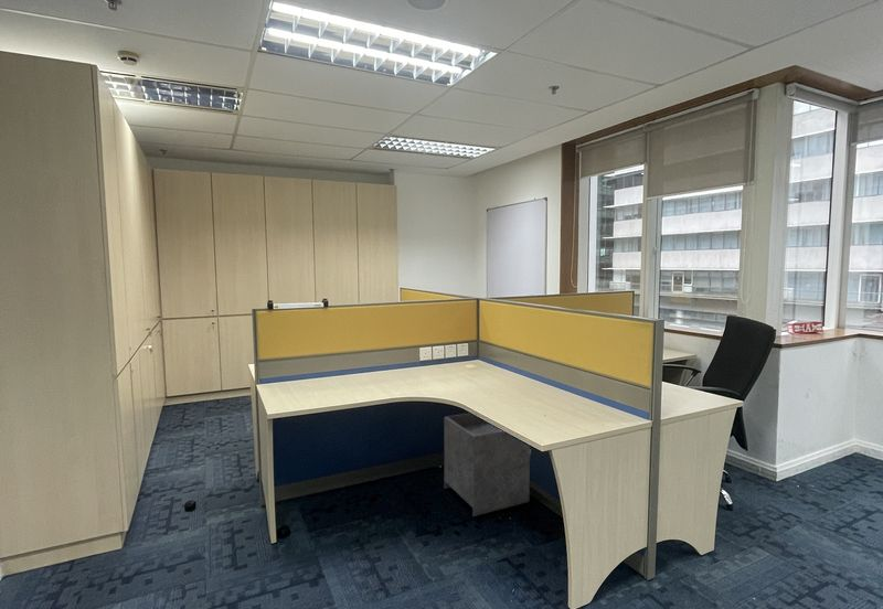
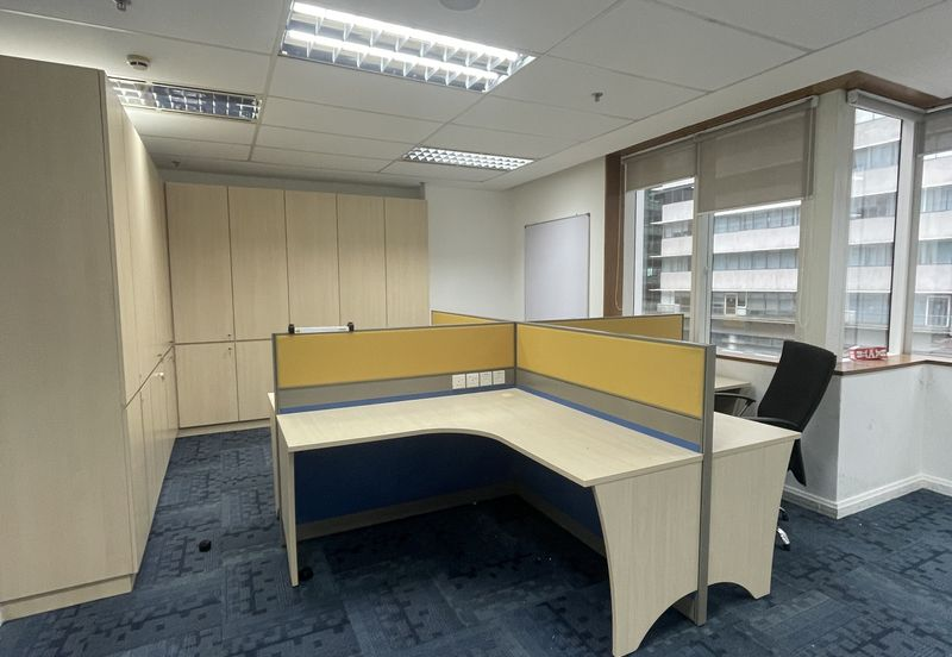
- waste basket [443,413,532,517]
